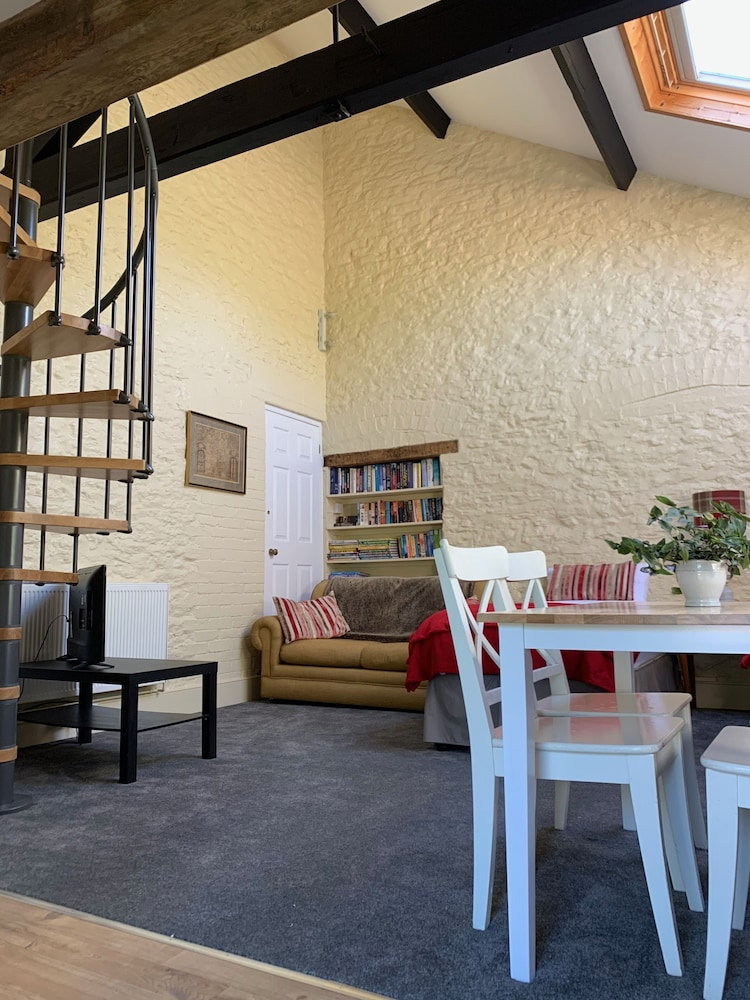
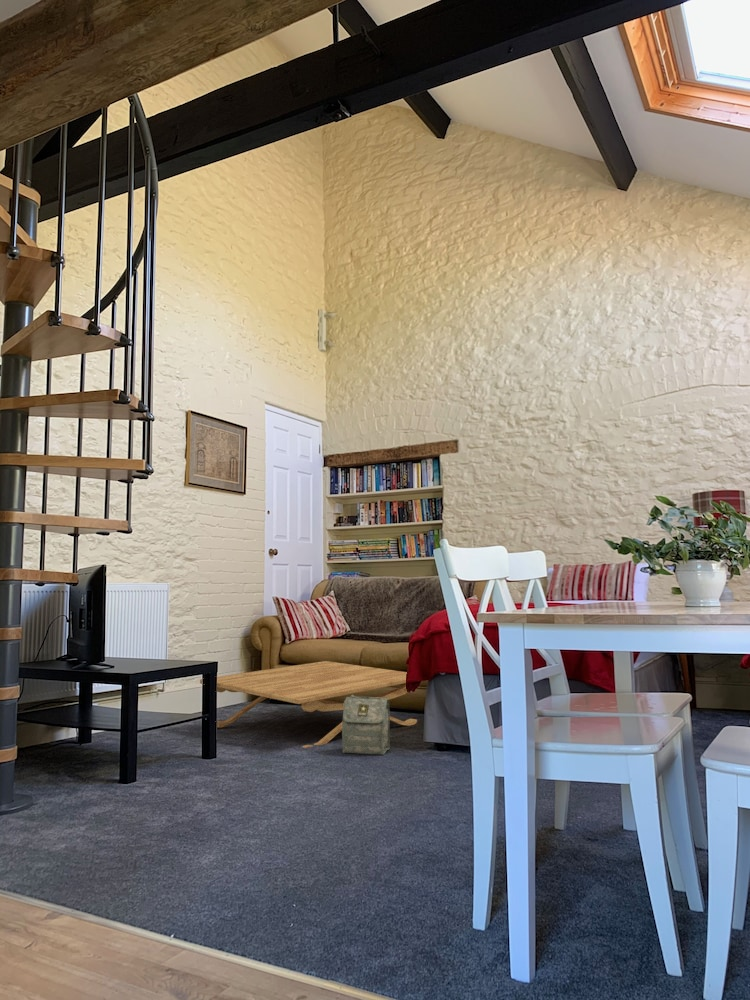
+ coffee table [199,660,418,749]
+ bag [341,694,391,756]
